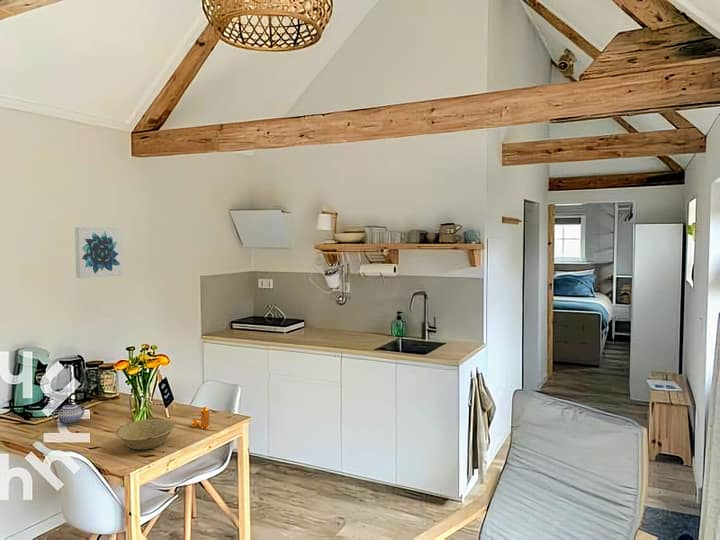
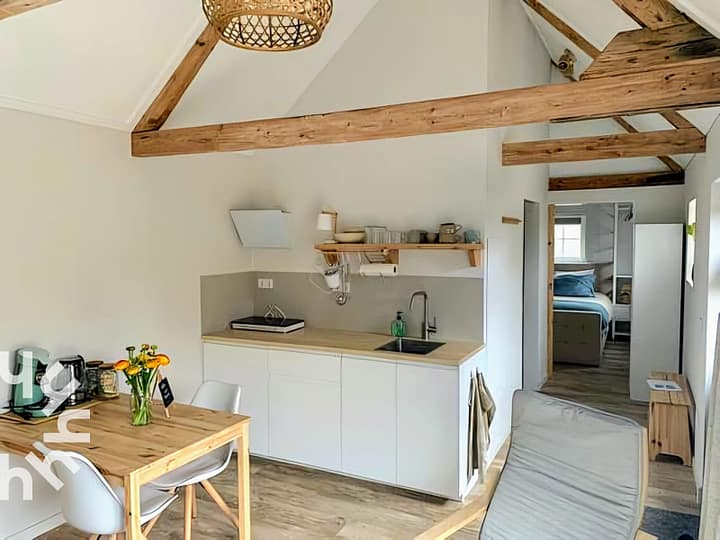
- bowl [115,418,176,451]
- wall art [74,226,124,279]
- pepper shaker [190,406,211,429]
- teapot [51,401,87,426]
